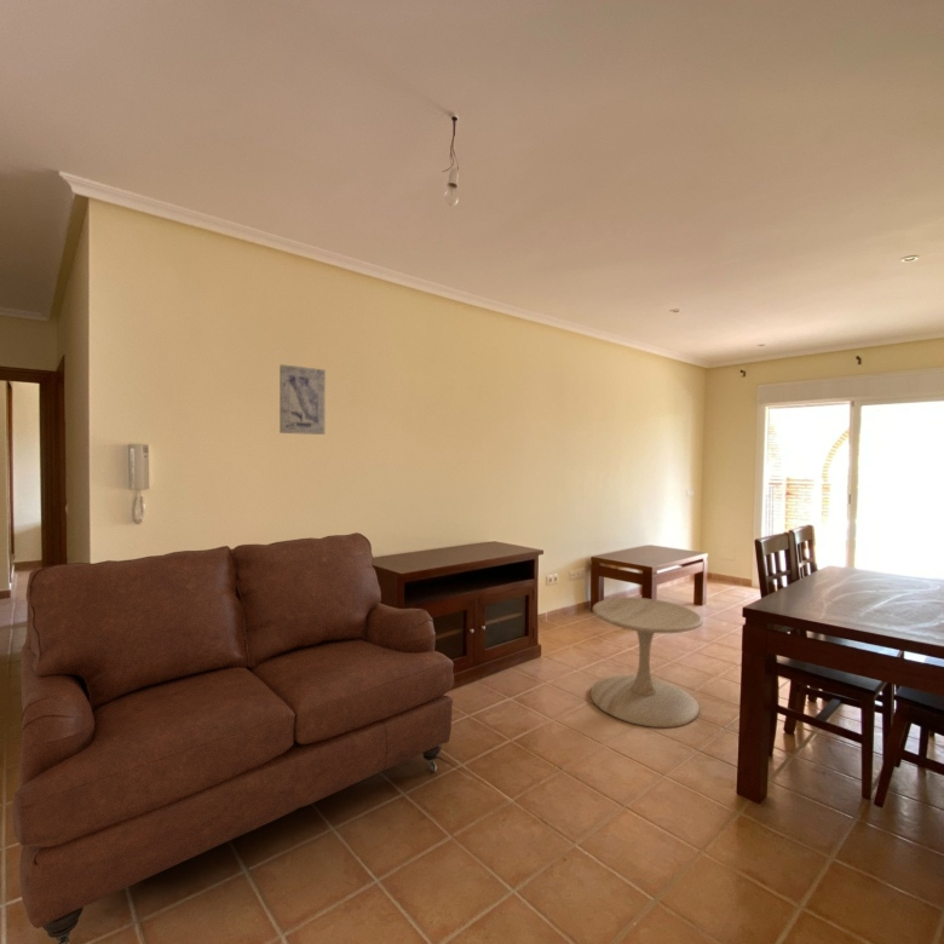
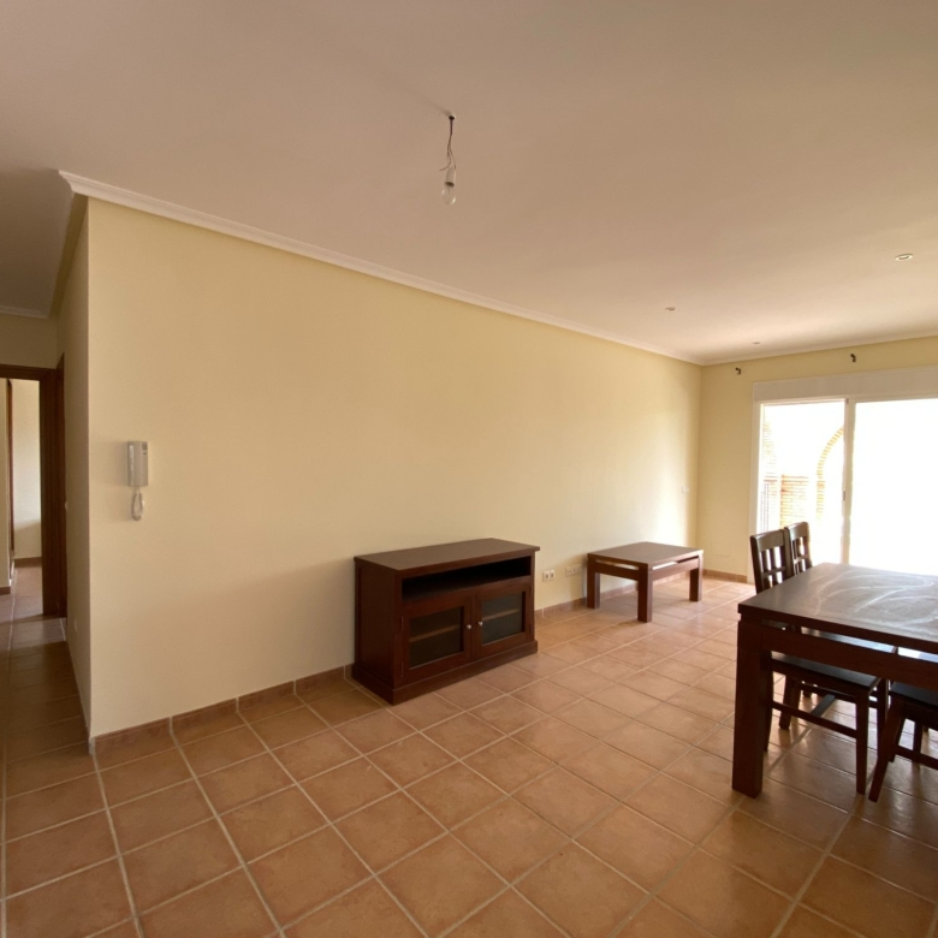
- wall art [278,363,327,436]
- sofa [11,531,455,944]
- side table [589,597,704,729]
